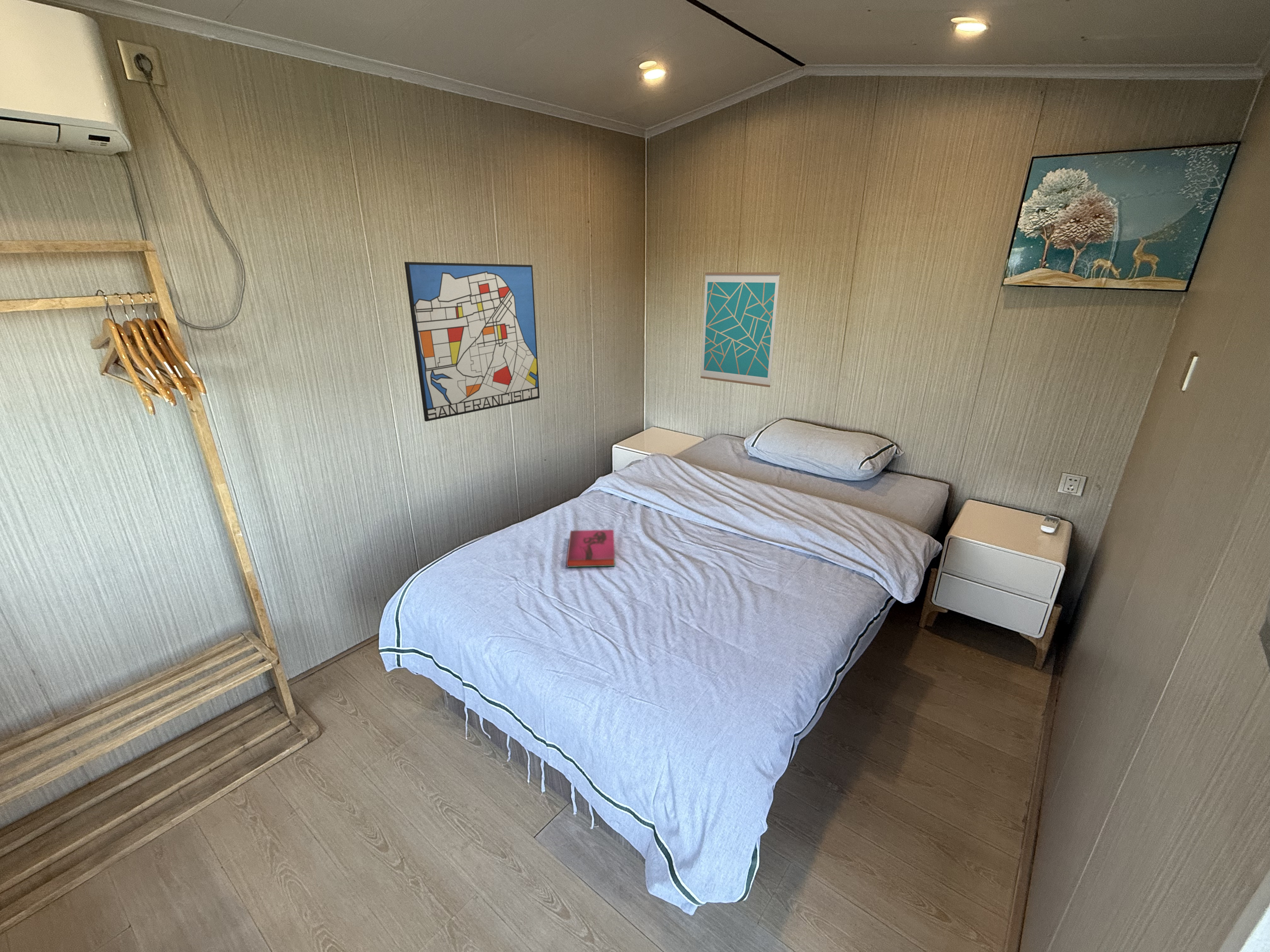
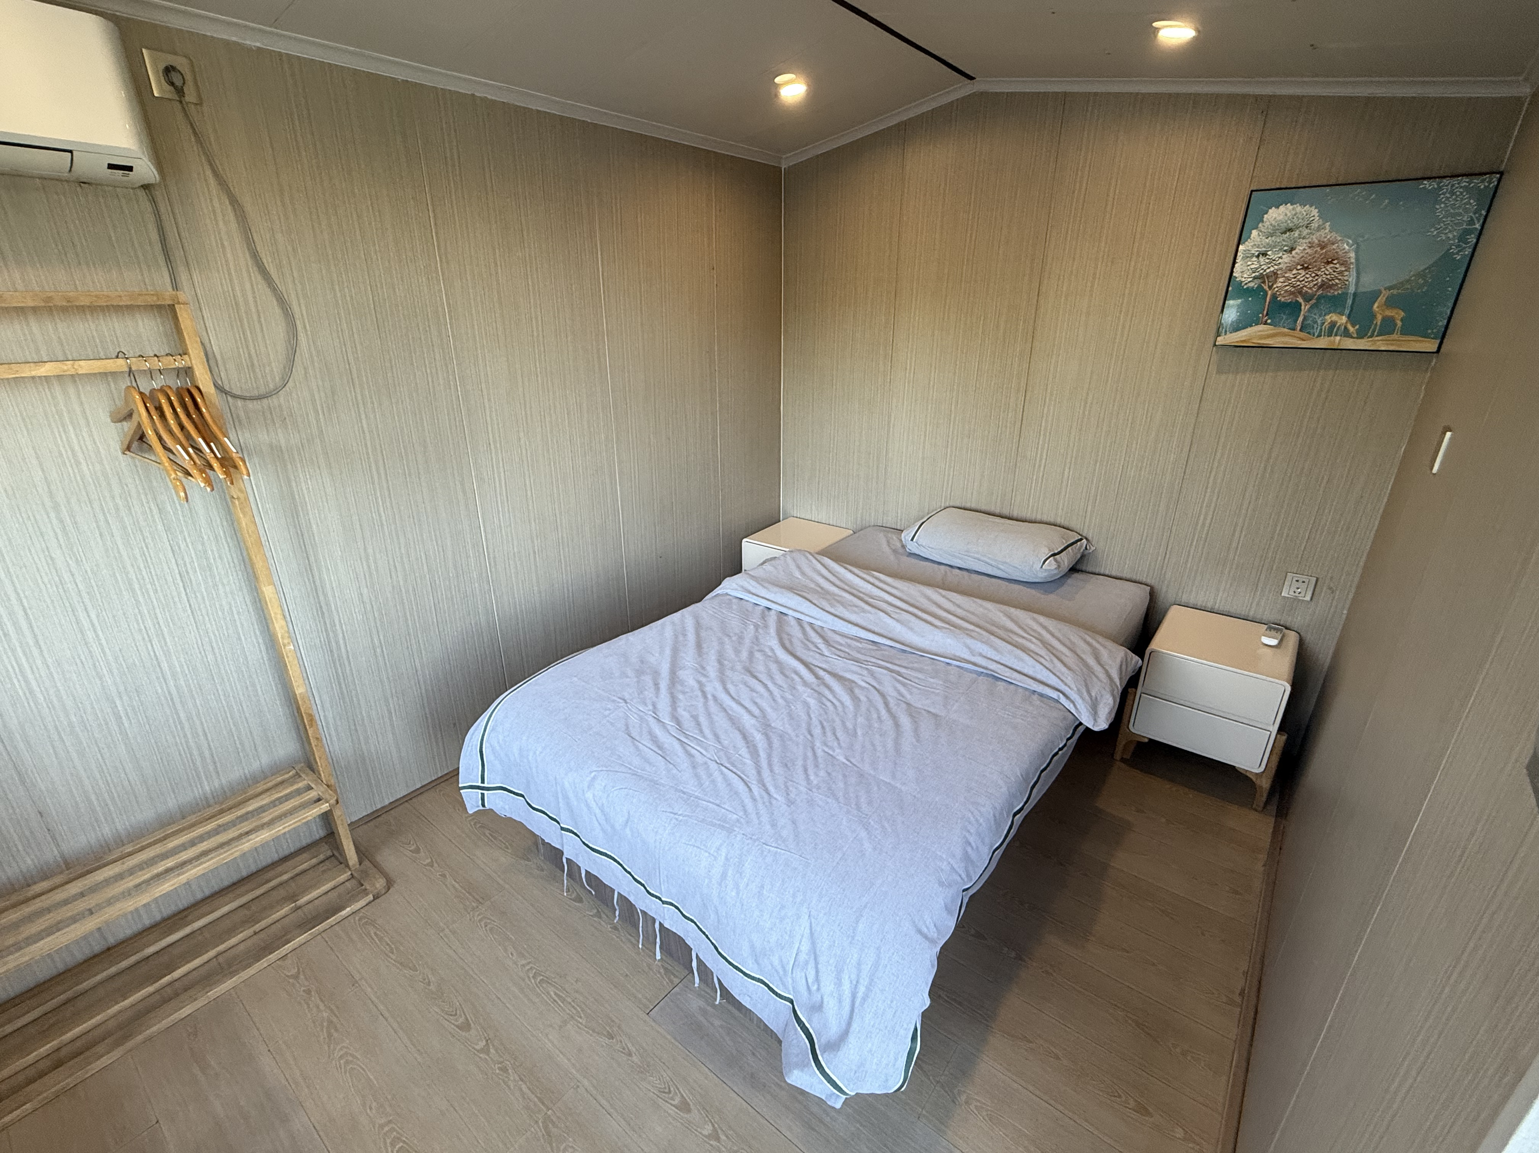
- hardback book [566,530,615,568]
- wall art [700,272,781,388]
- wall art [404,262,540,422]
